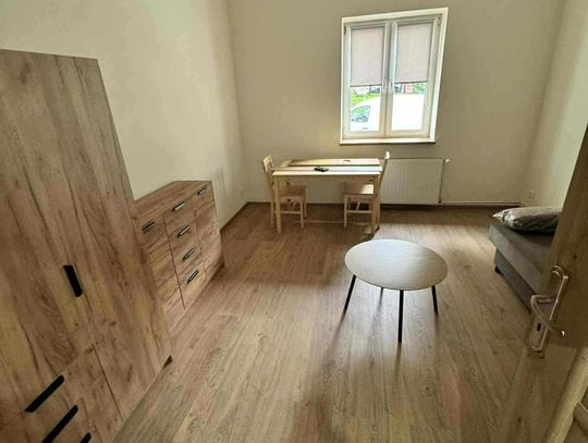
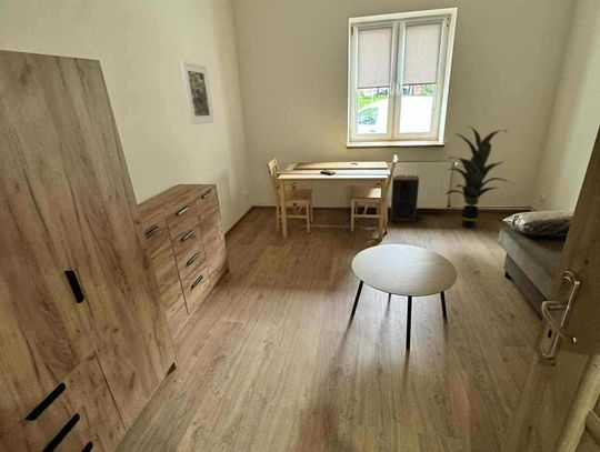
+ indoor plant [443,125,512,229]
+ speaker [389,174,420,222]
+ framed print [179,60,216,125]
